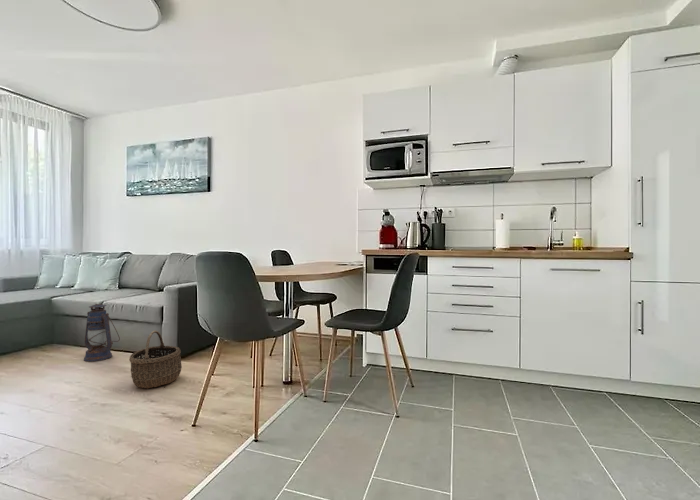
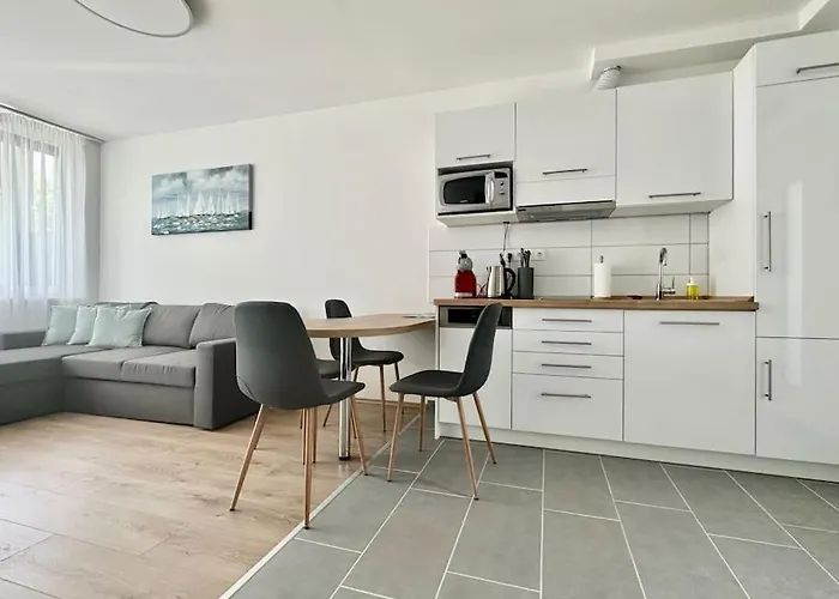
- wicker basket [128,330,183,389]
- lantern [83,303,121,363]
